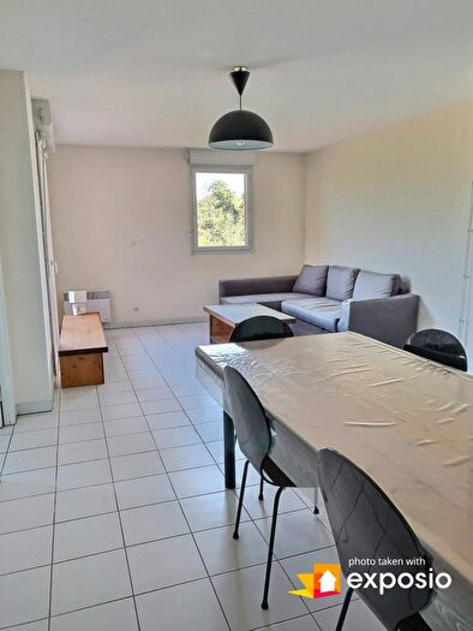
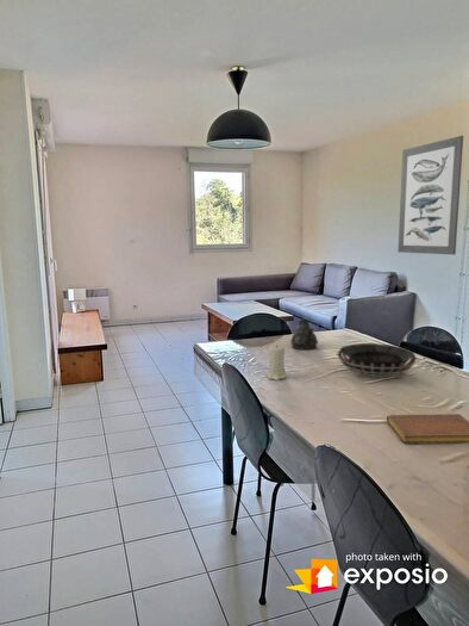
+ wall art [396,135,464,256]
+ teapot [289,318,319,351]
+ candle [267,343,288,382]
+ decorative bowl [336,342,418,378]
+ notebook [386,413,469,445]
